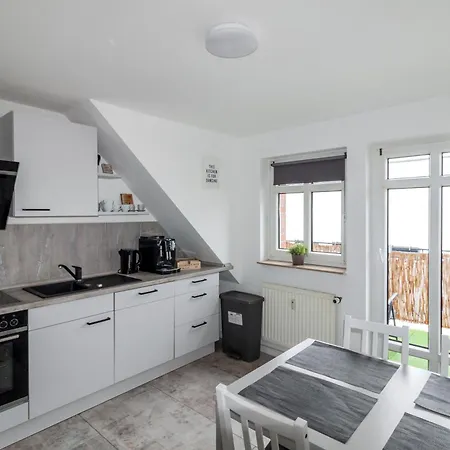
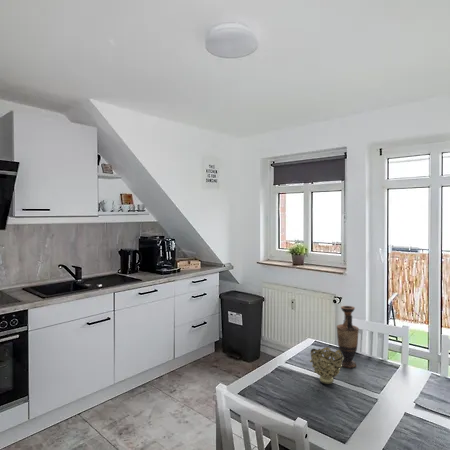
+ vase [336,305,360,369]
+ decorative bowl [309,346,343,385]
